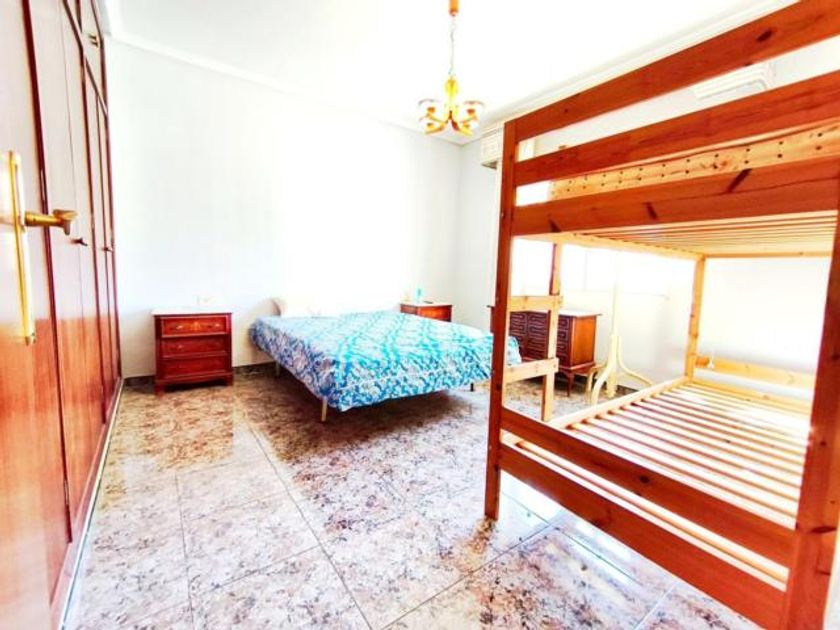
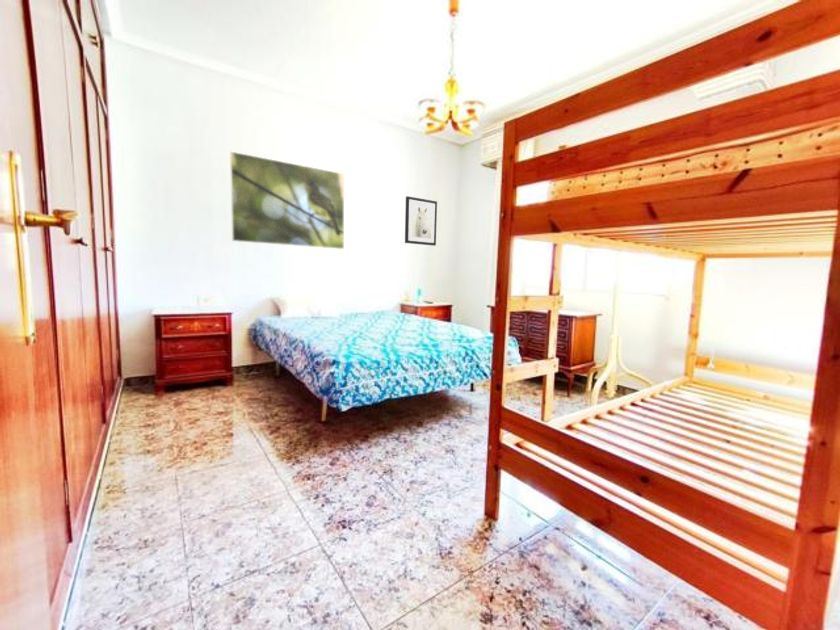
+ wall art [404,195,438,247]
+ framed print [229,150,345,250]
